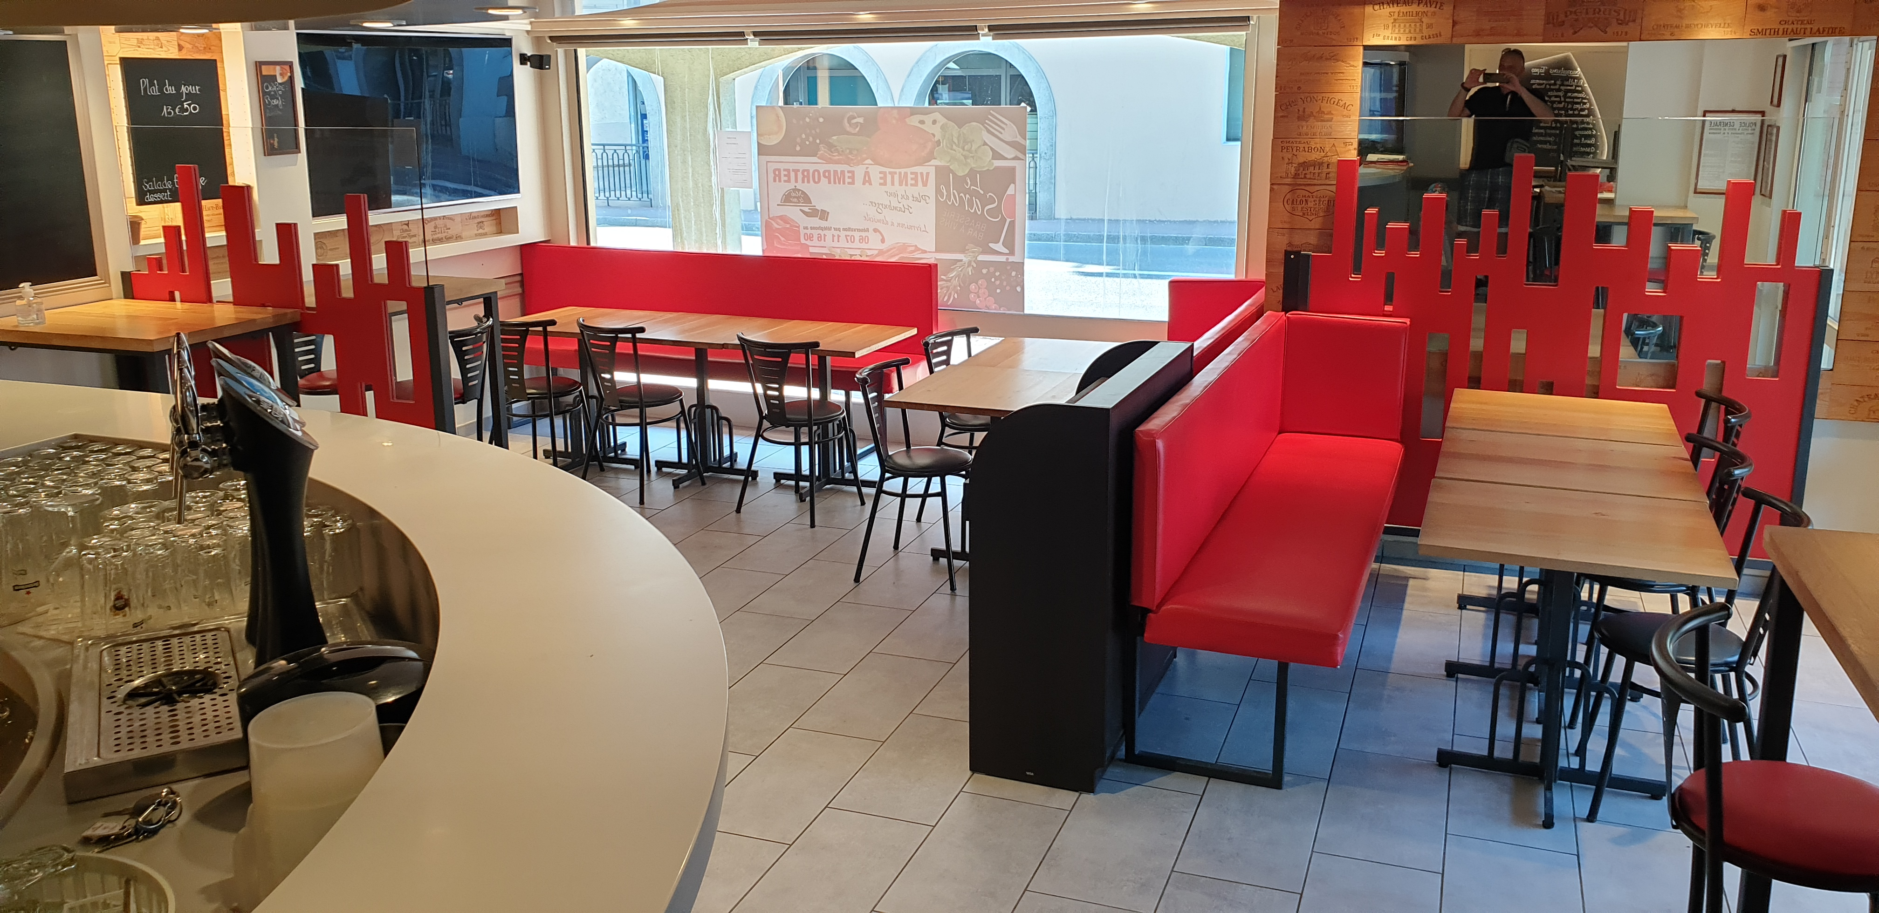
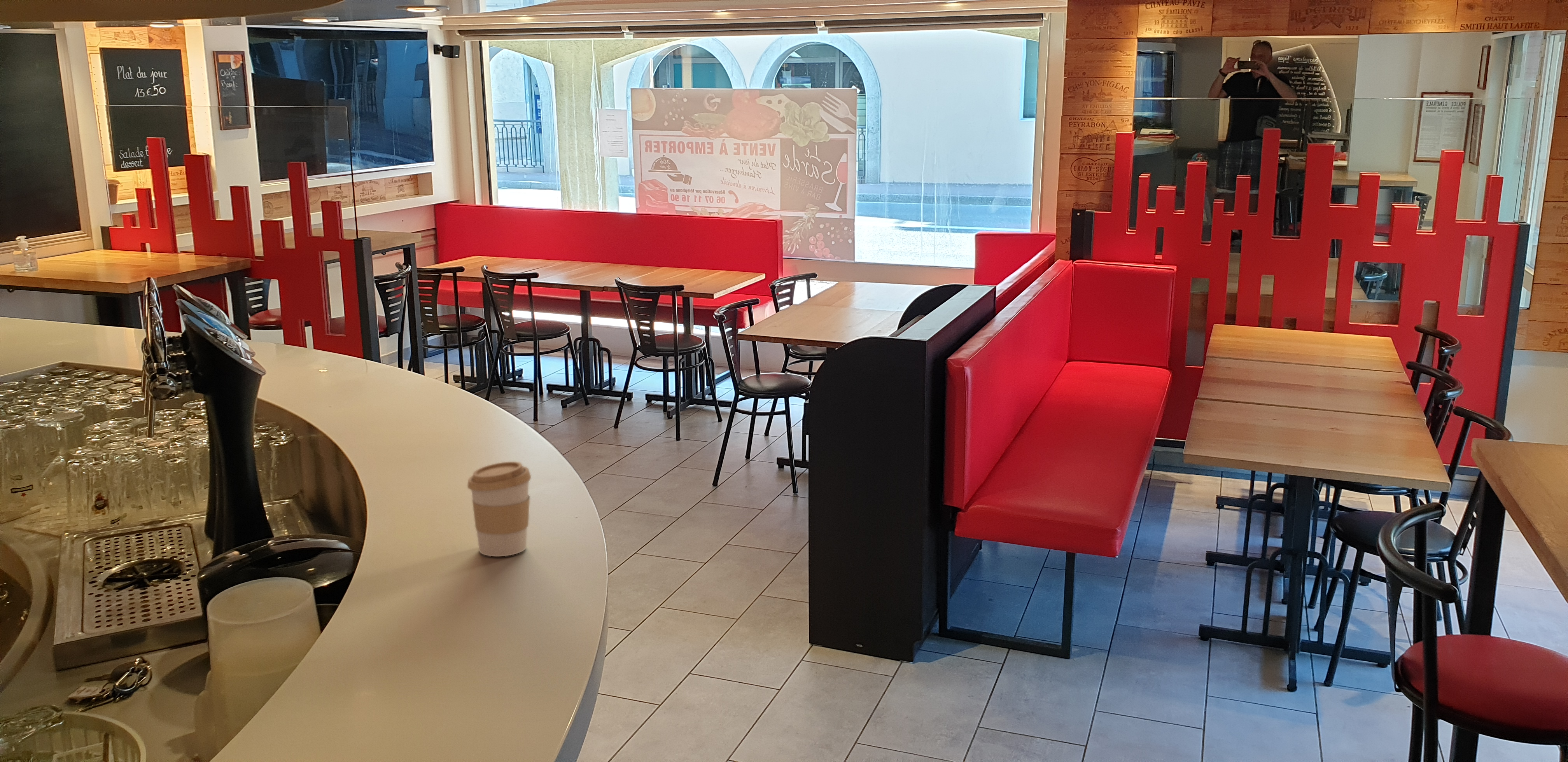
+ coffee cup [467,461,532,557]
